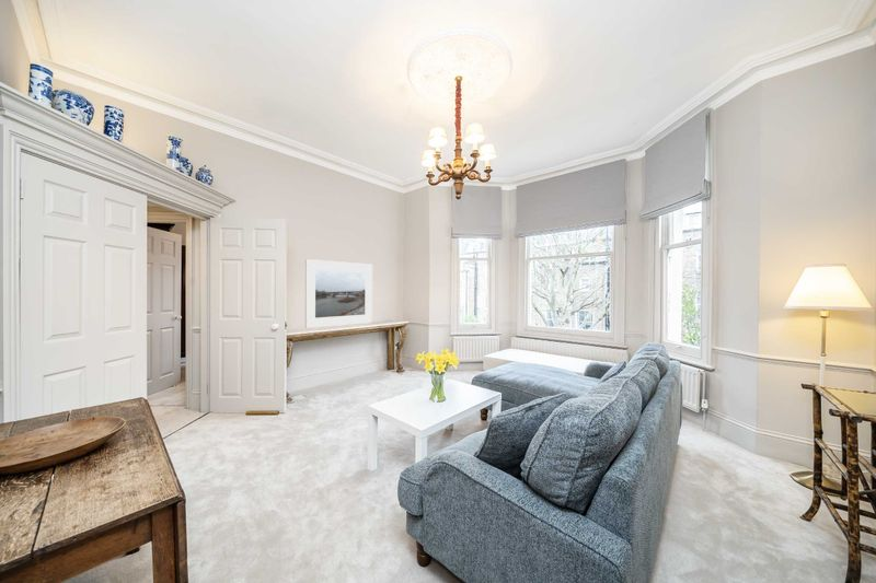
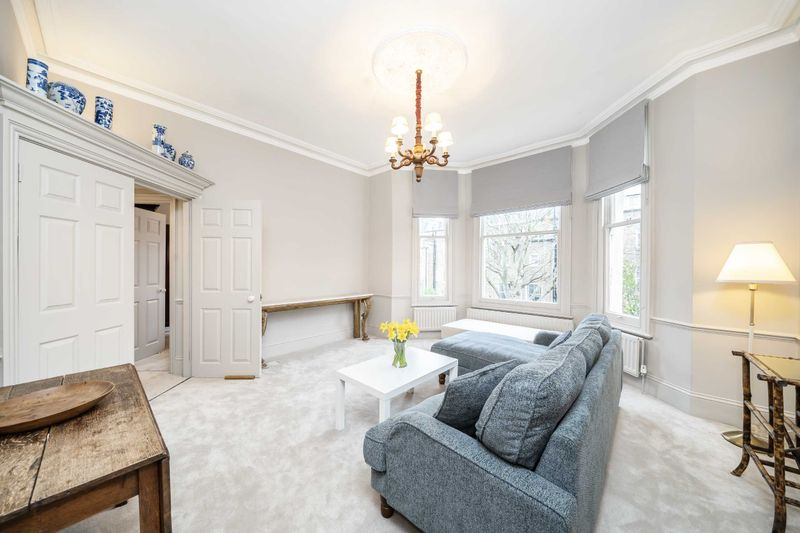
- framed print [304,258,373,329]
